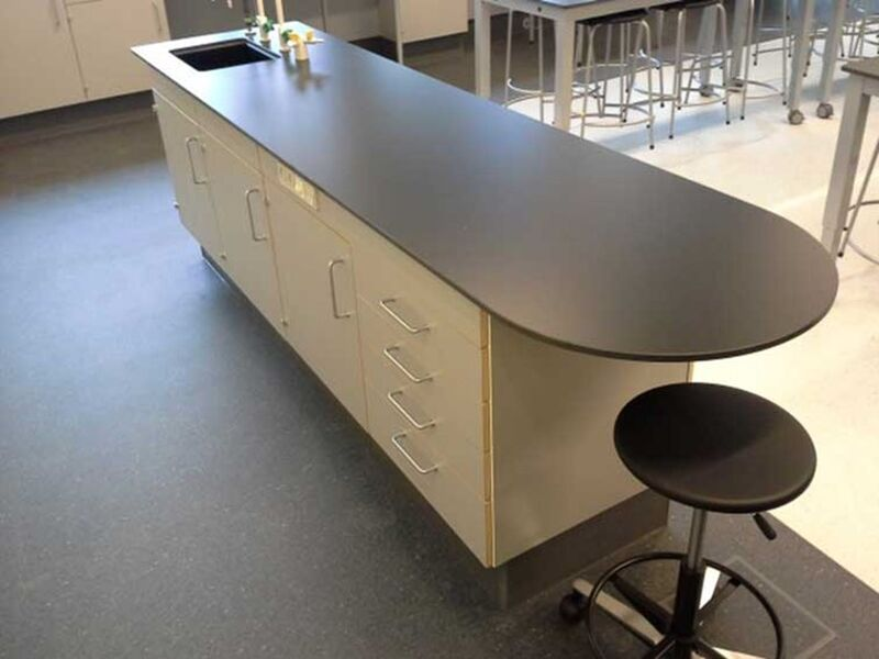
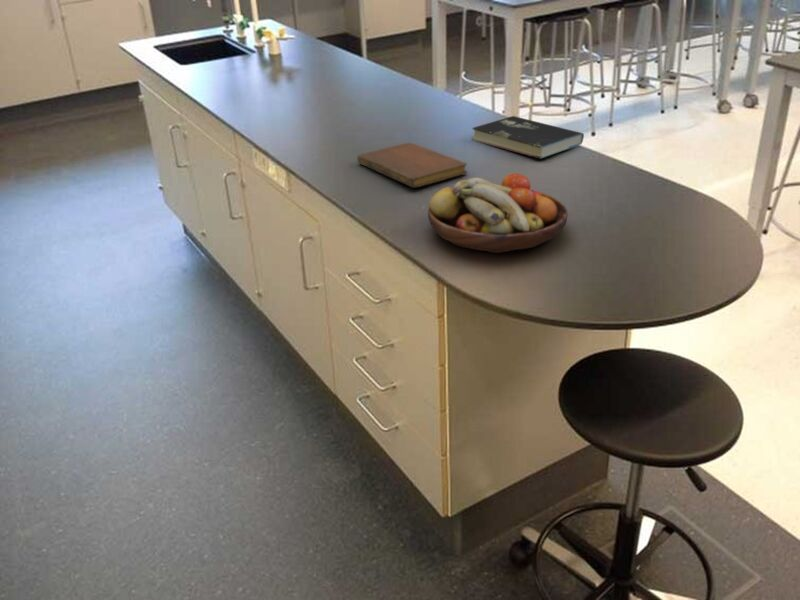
+ notebook [356,142,468,189]
+ book [471,115,585,160]
+ fruit bowl [427,172,569,254]
